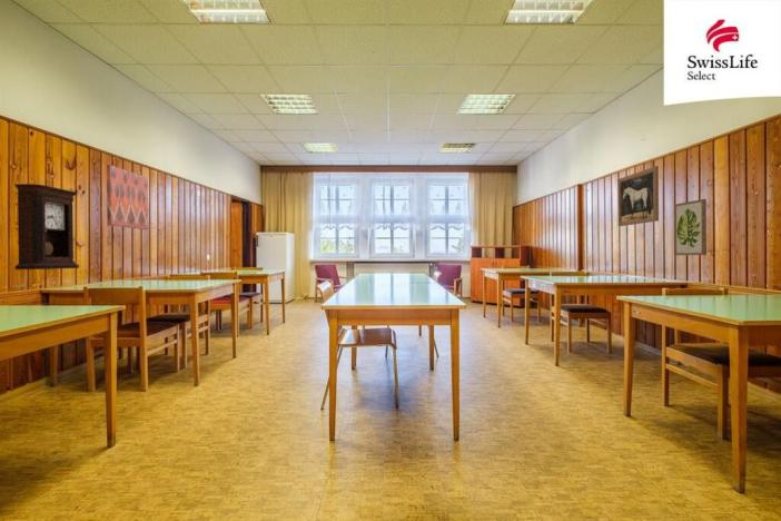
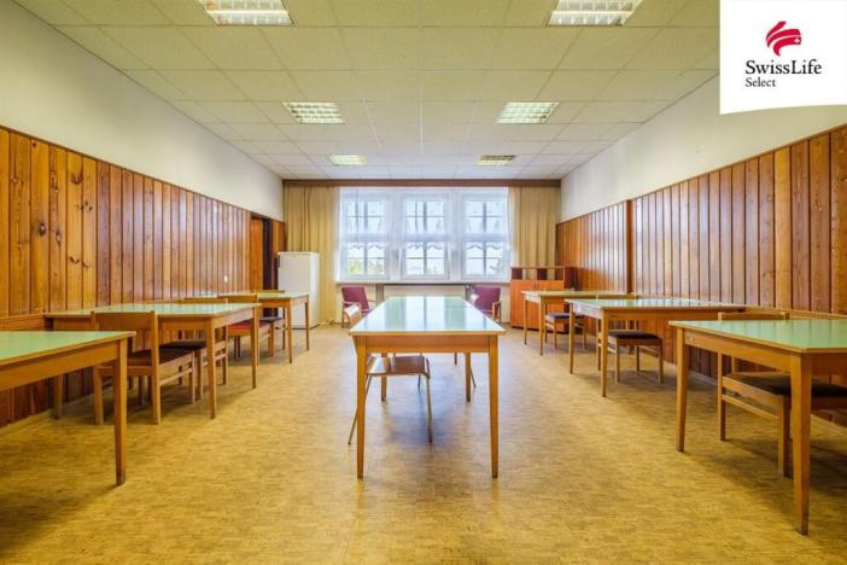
- wall art [616,165,660,227]
- wall art [106,164,149,230]
- pendulum clock [13,183,80,271]
- wall art [673,198,708,256]
